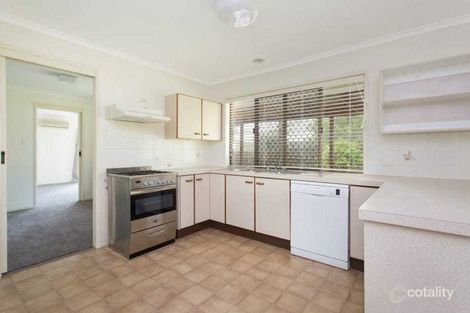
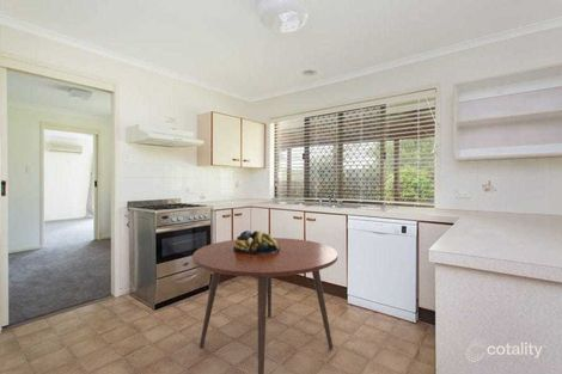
+ dining table [191,237,338,374]
+ fruit bowl [233,229,280,255]
